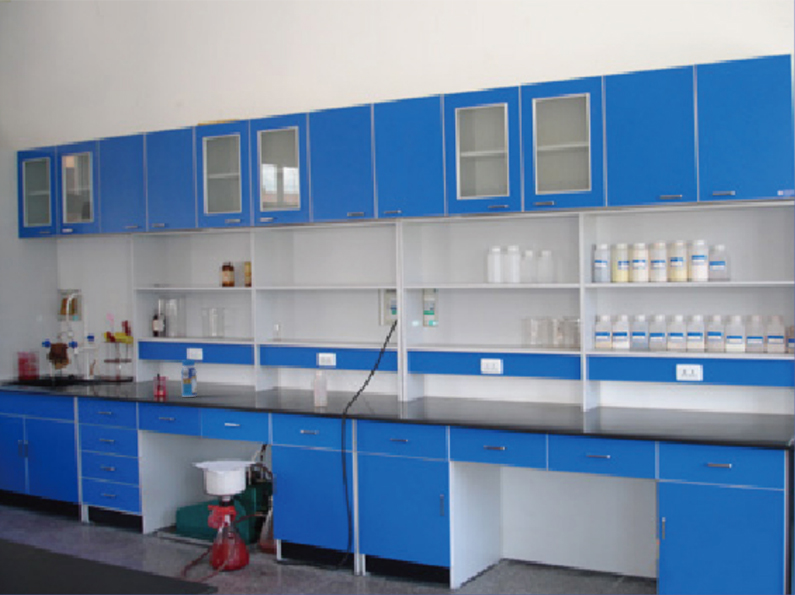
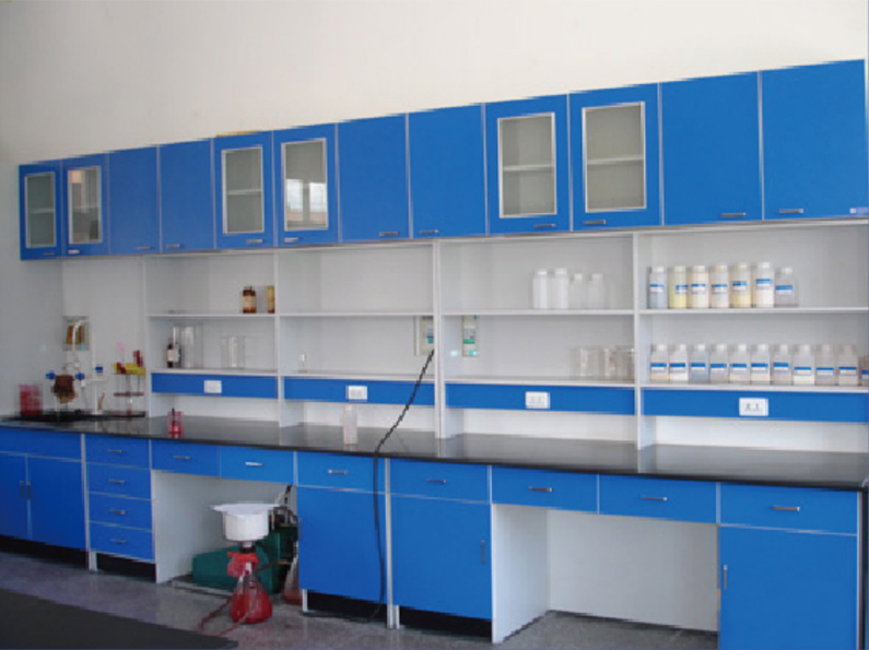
- beverage bottle [180,359,198,398]
